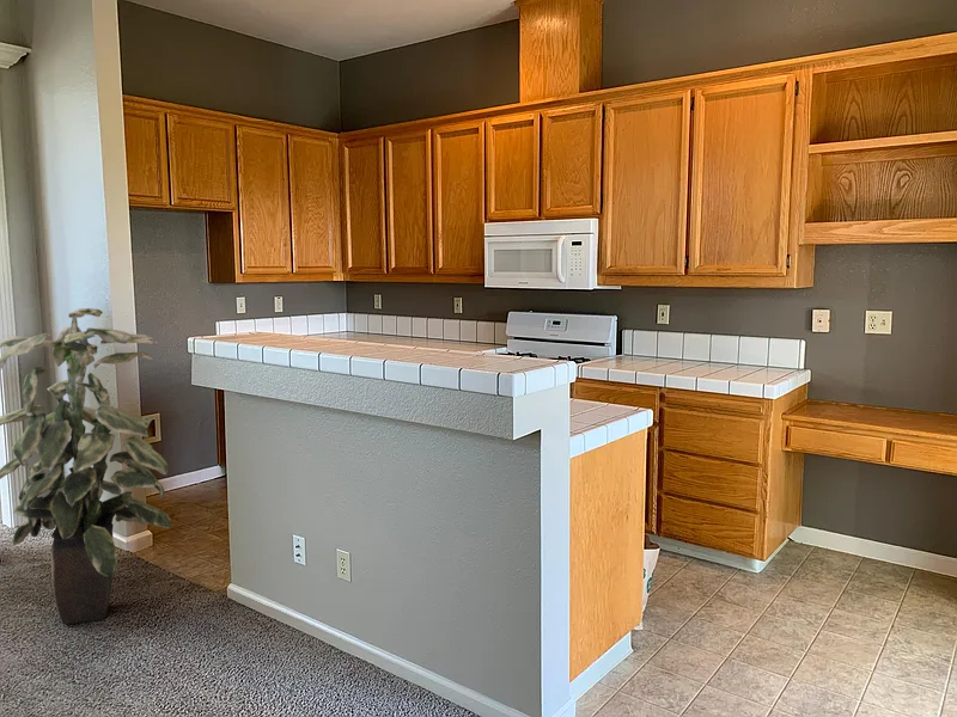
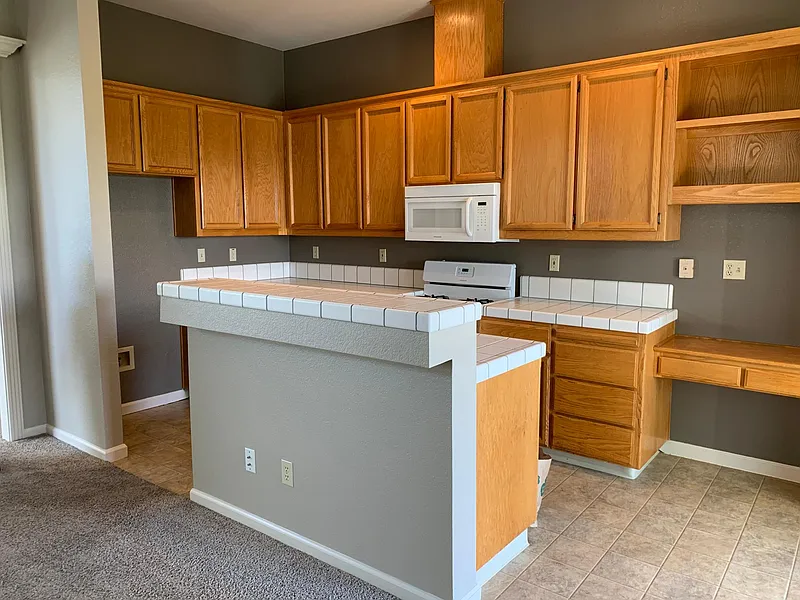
- indoor plant [0,307,172,625]
